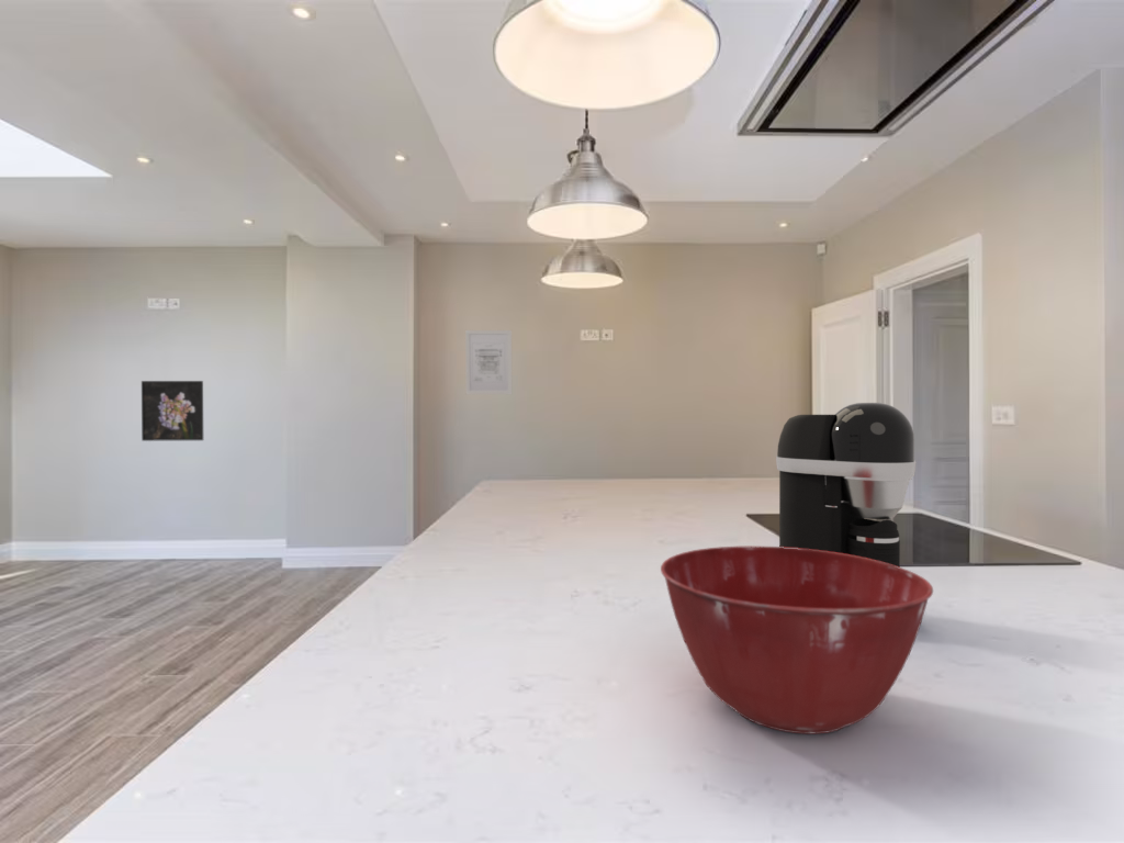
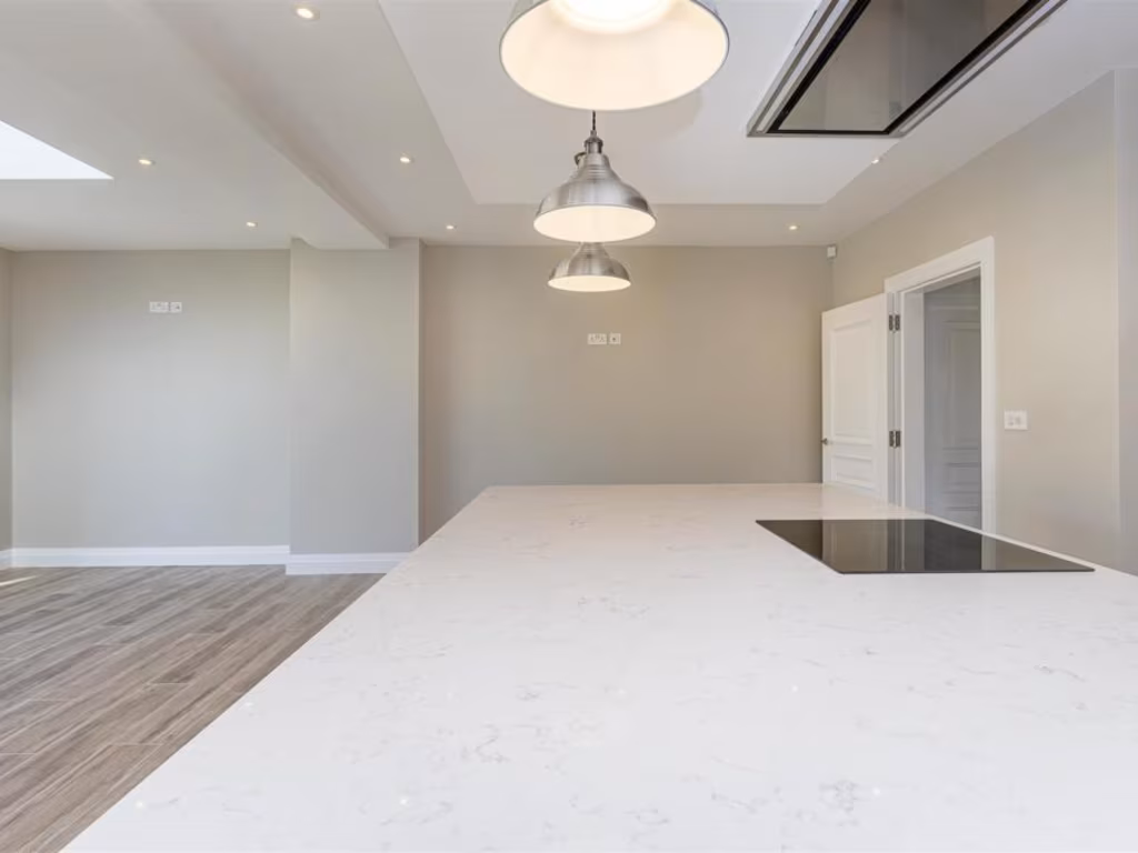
- wall art [464,329,513,395]
- coffee maker [775,402,917,567]
- mixing bowl [660,546,934,734]
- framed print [140,380,204,442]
